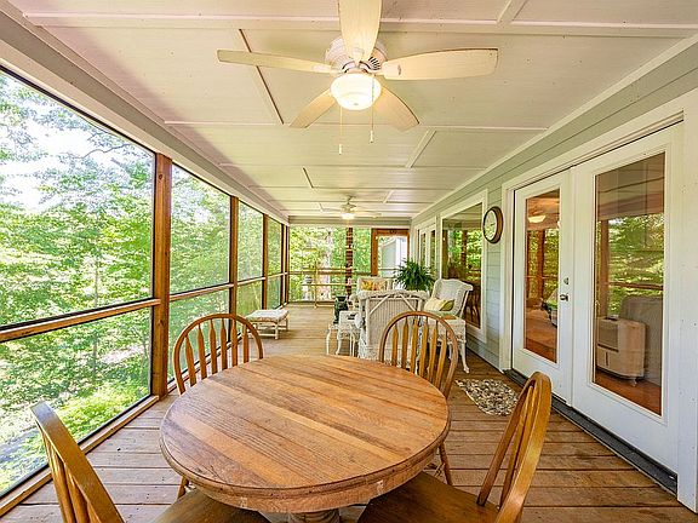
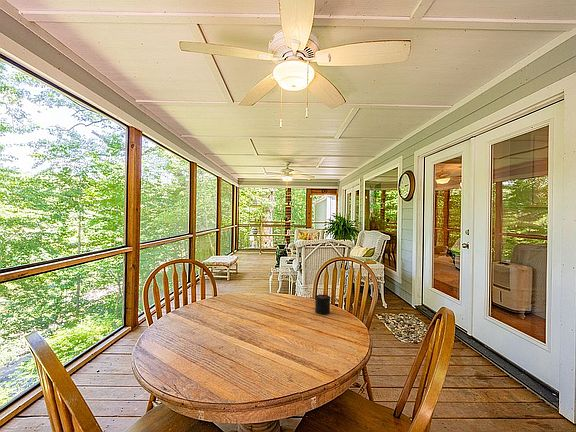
+ candle [314,294,332,315]
